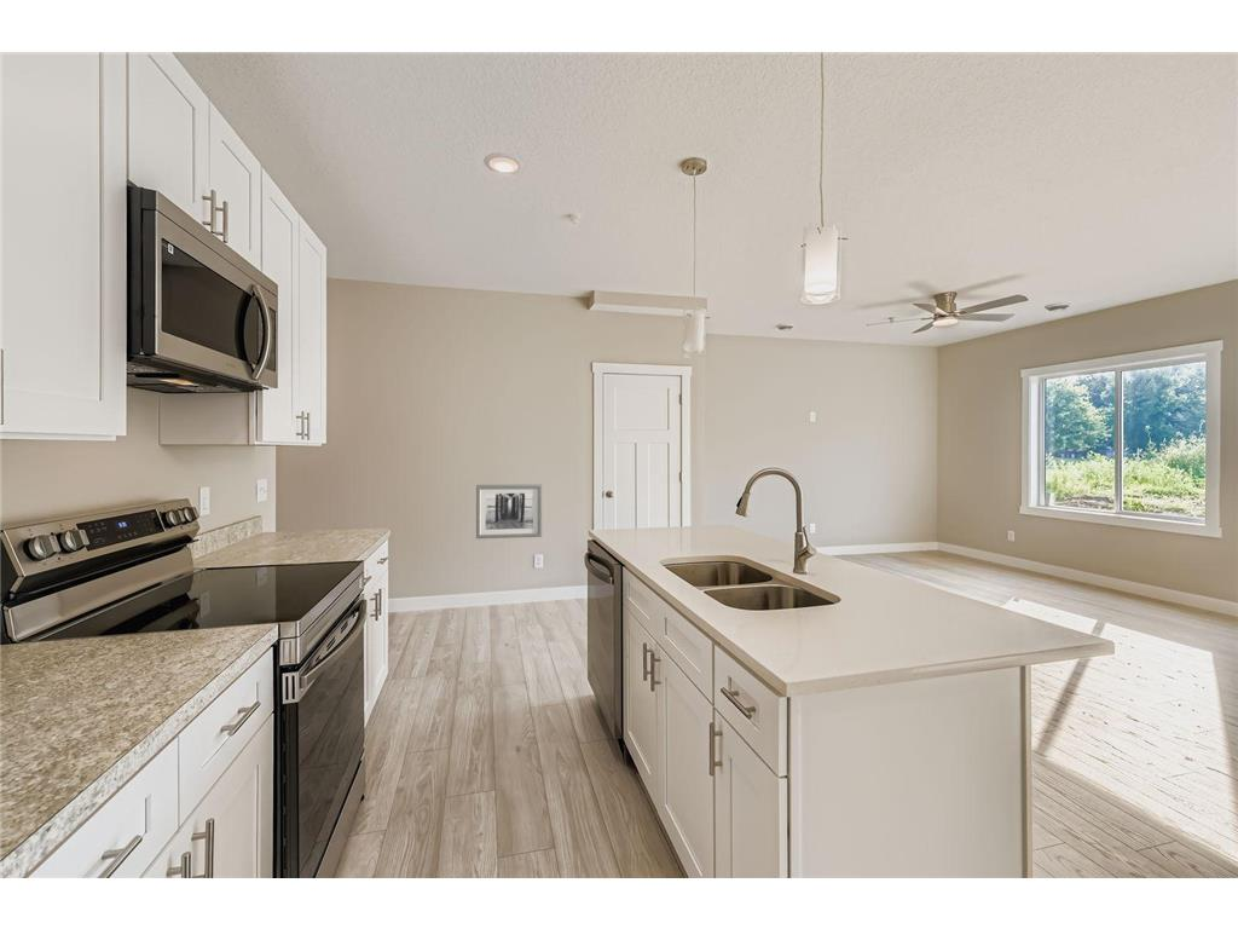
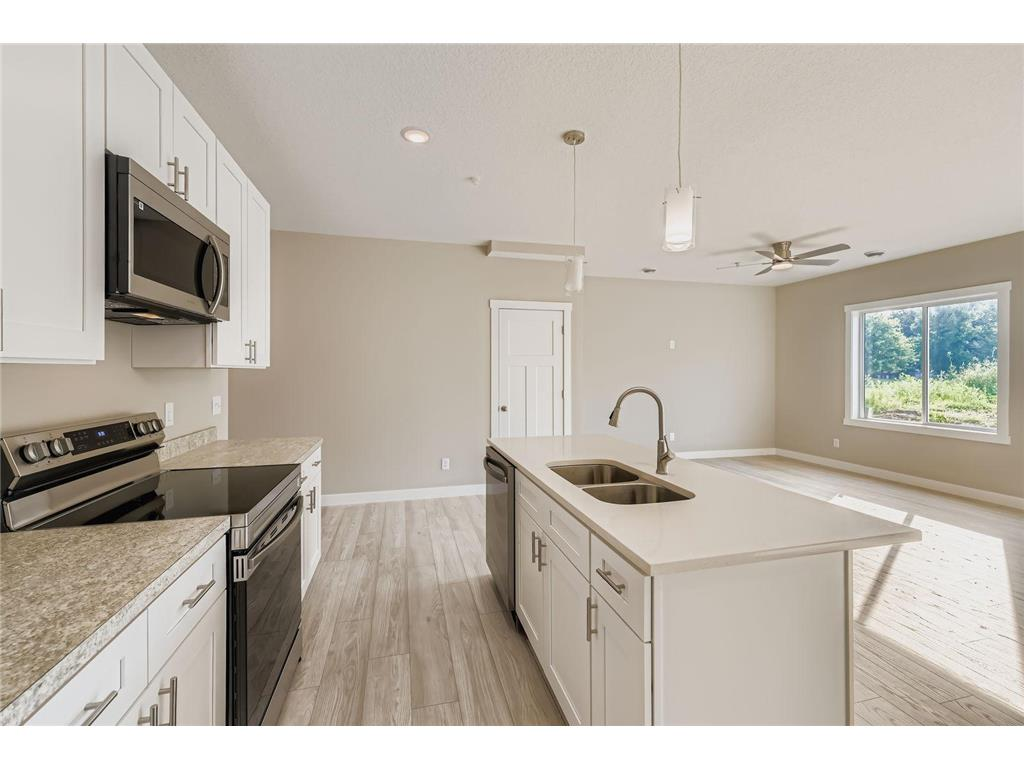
- wall art [475,484,544,539]
